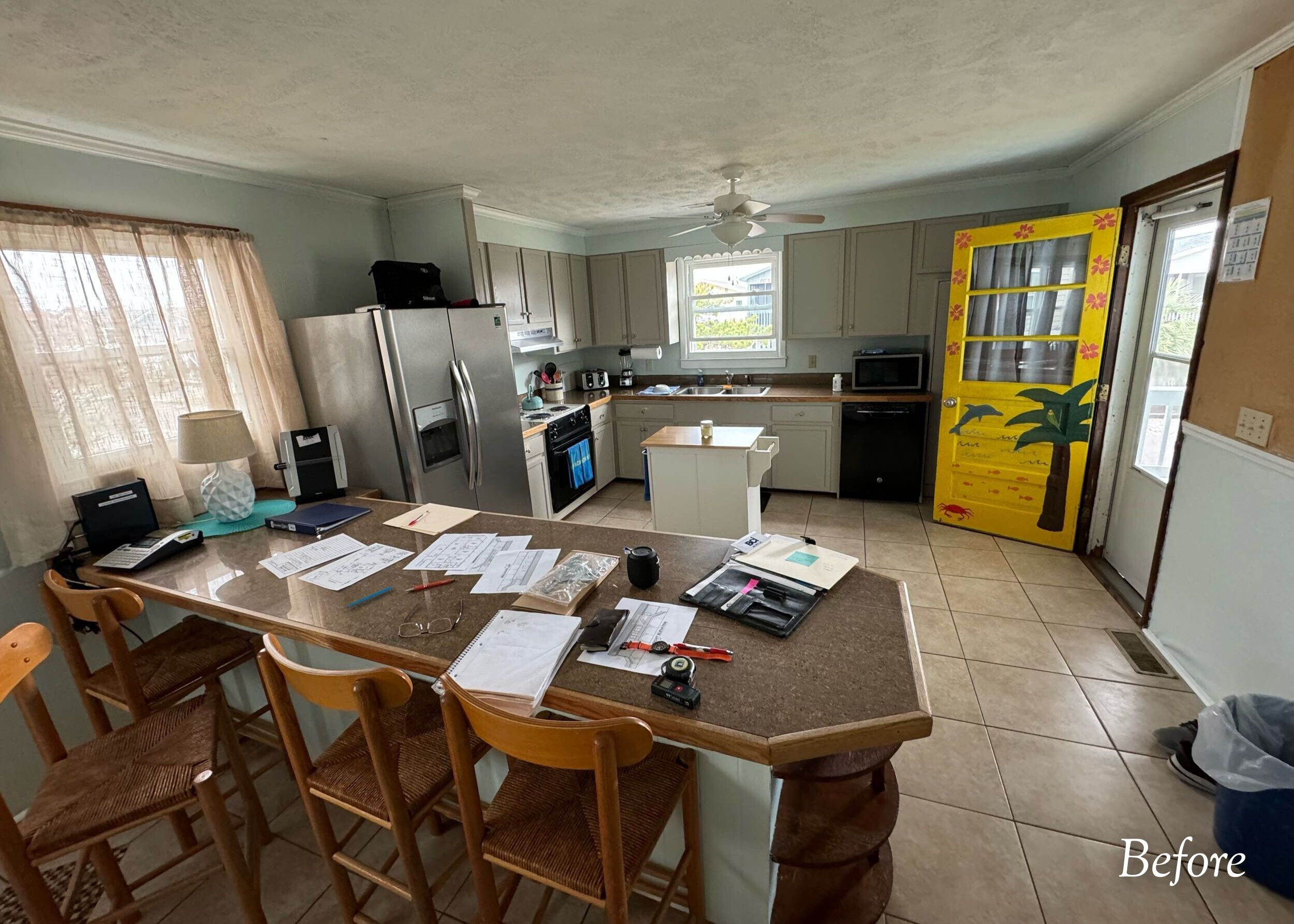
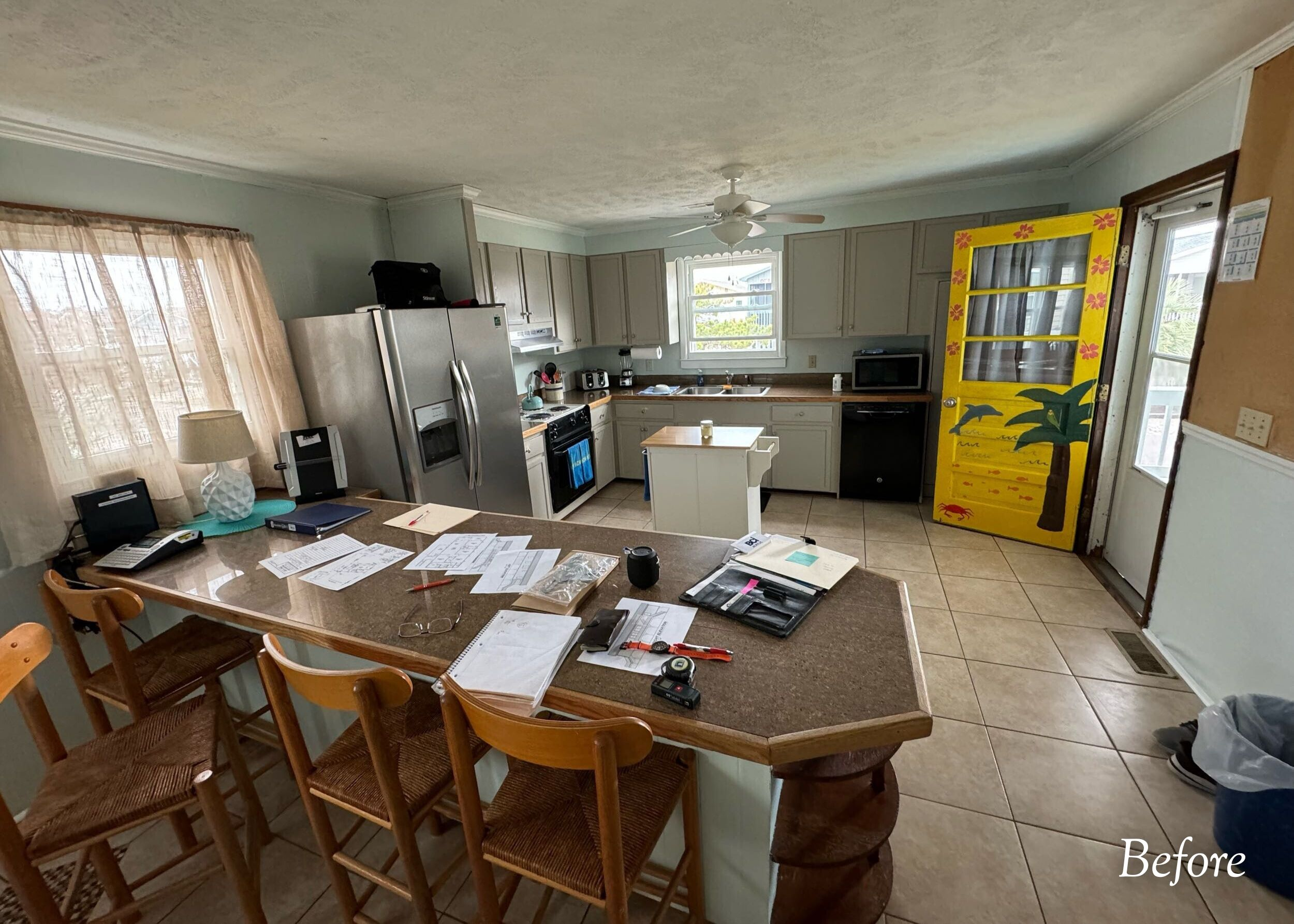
- pen [345,586,394,608]
